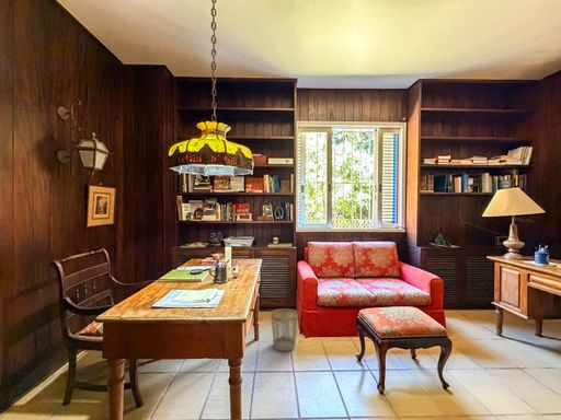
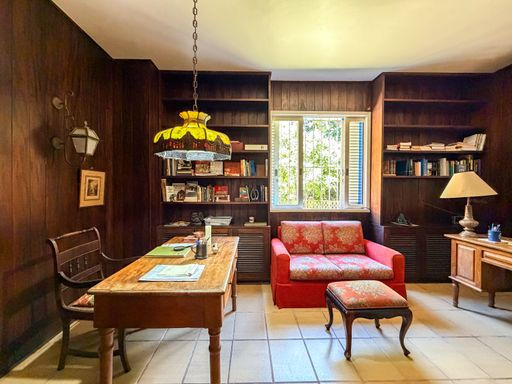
- wastebasket [270,307,299,352]
